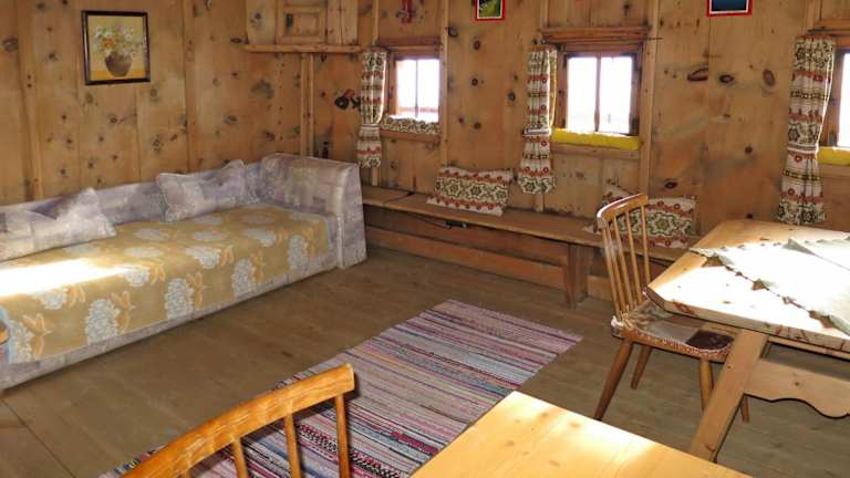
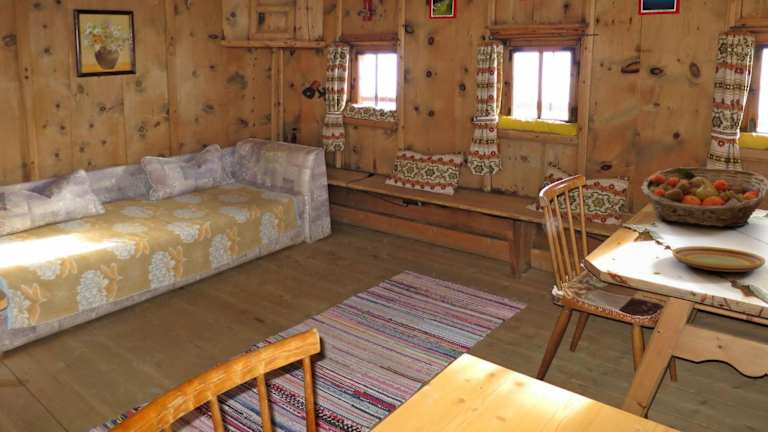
+ fruit basket [640,166,768,228]
+ plate [671,245,766,273]
